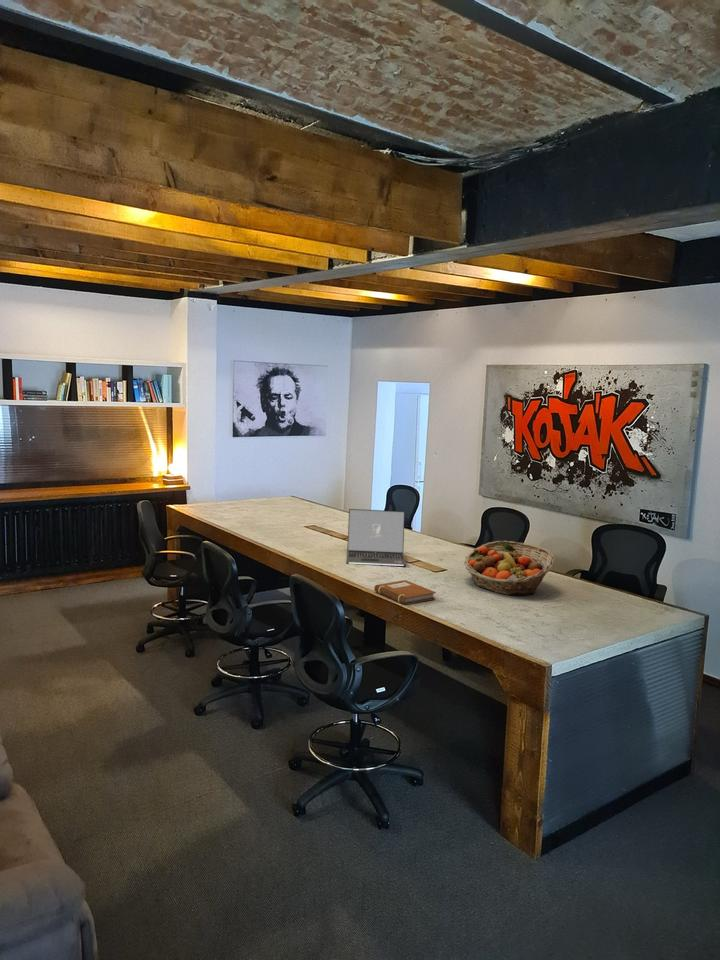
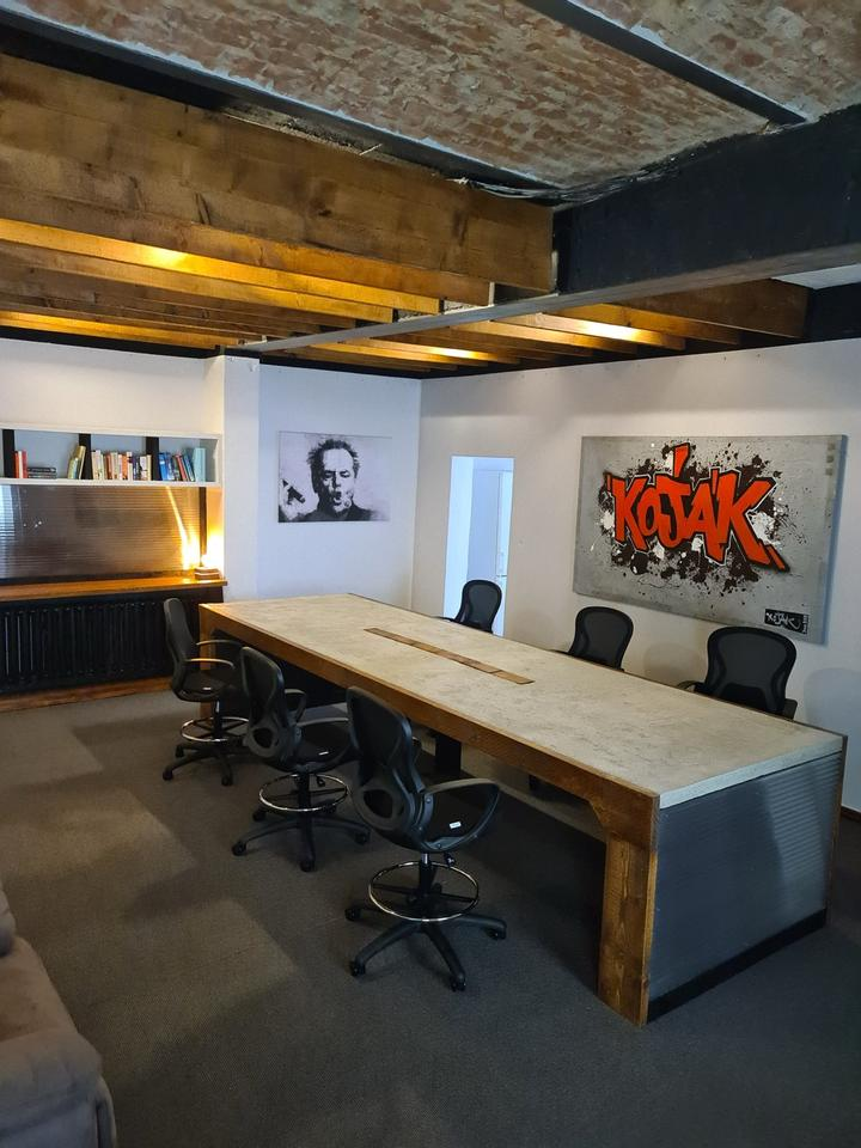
- notebook [373,579,437,605]
- fruit basket [463,540,556,596]
- laptop [345,508,407,567]
